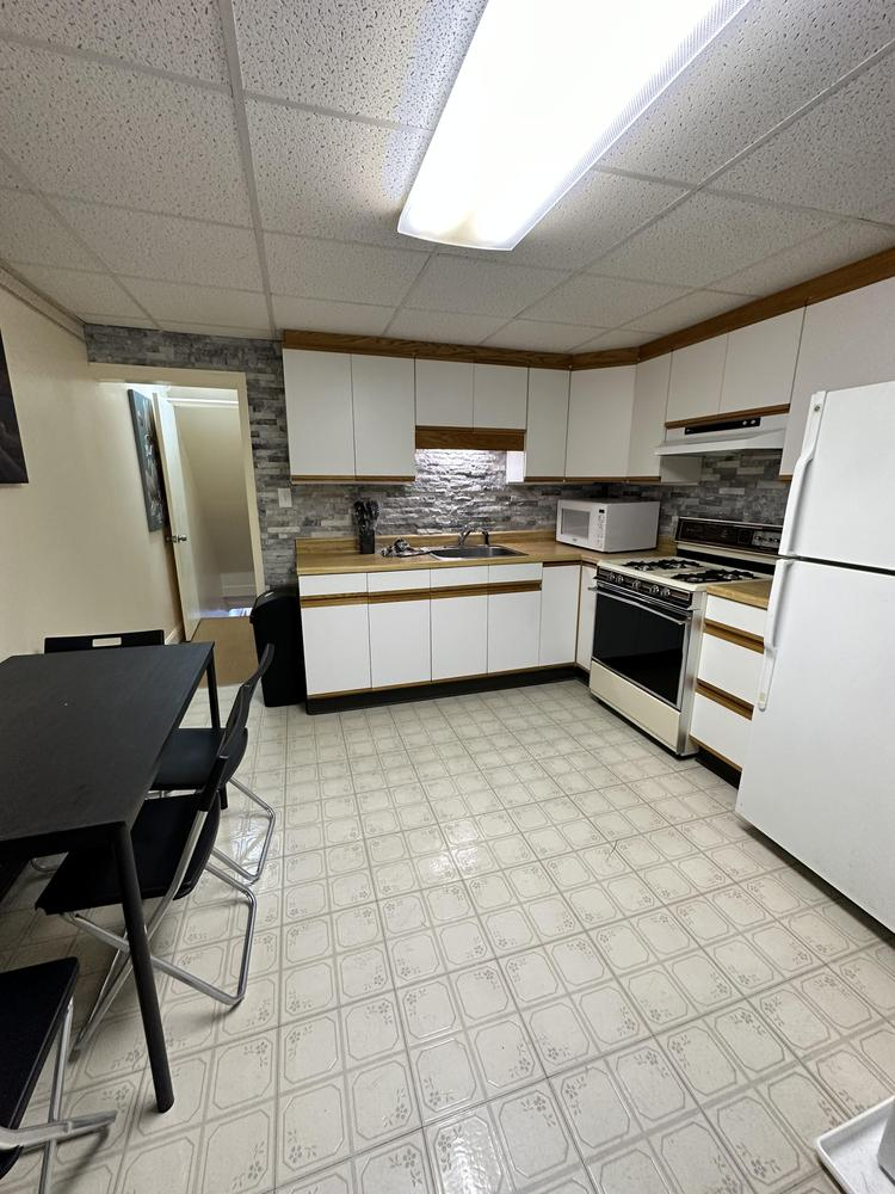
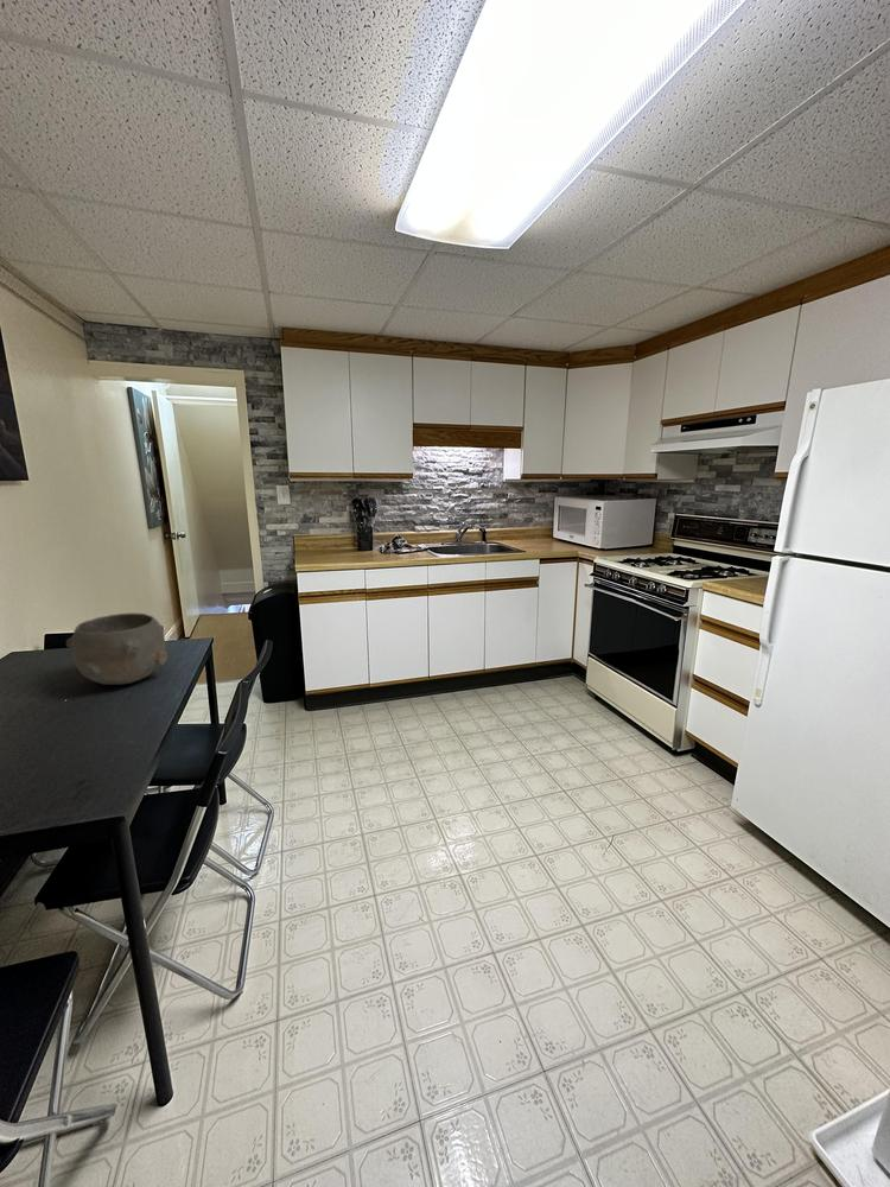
+ bowl [65,612,169,686]
